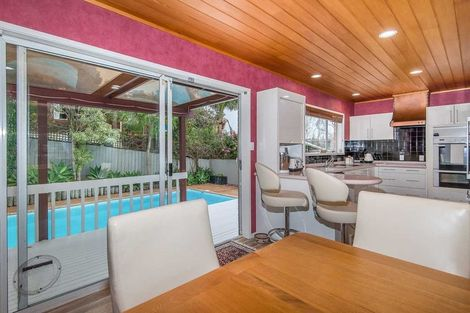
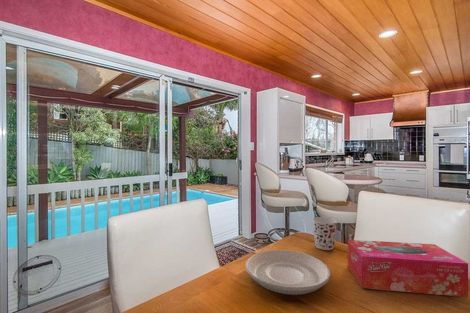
+ tissue box [347,239,469,298]
+ plate [245,249,332,296]
+ cup [311,216,338,251]
